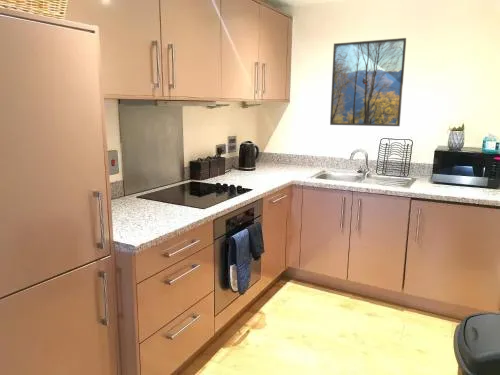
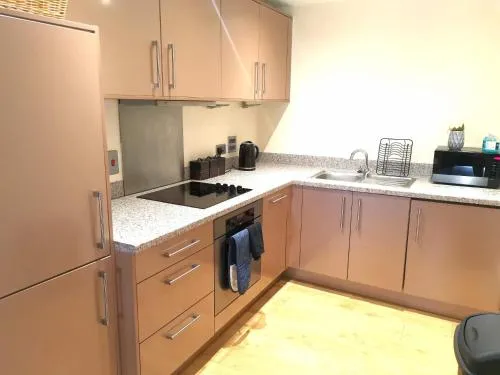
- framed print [329,37,407,127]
